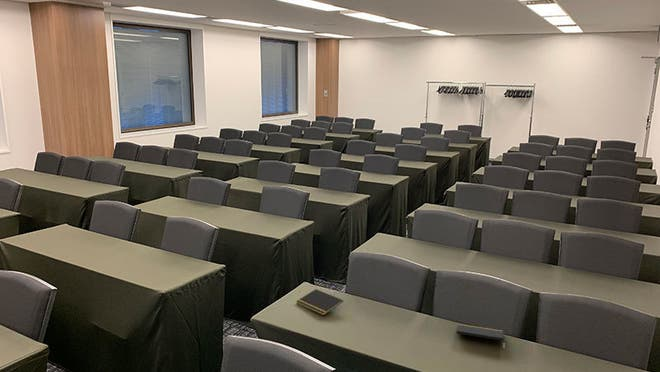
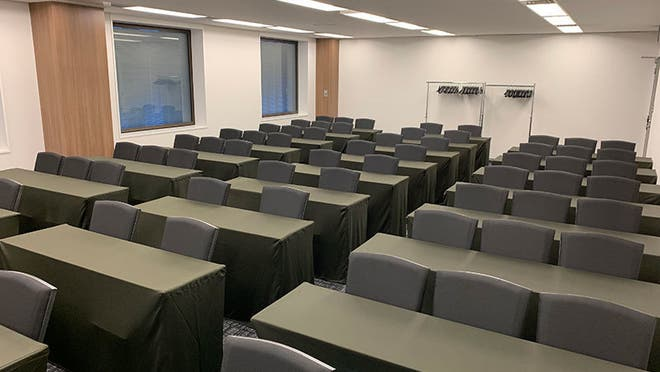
- notepad [456,323,505,342]
- notepad [295,288,344,316]
